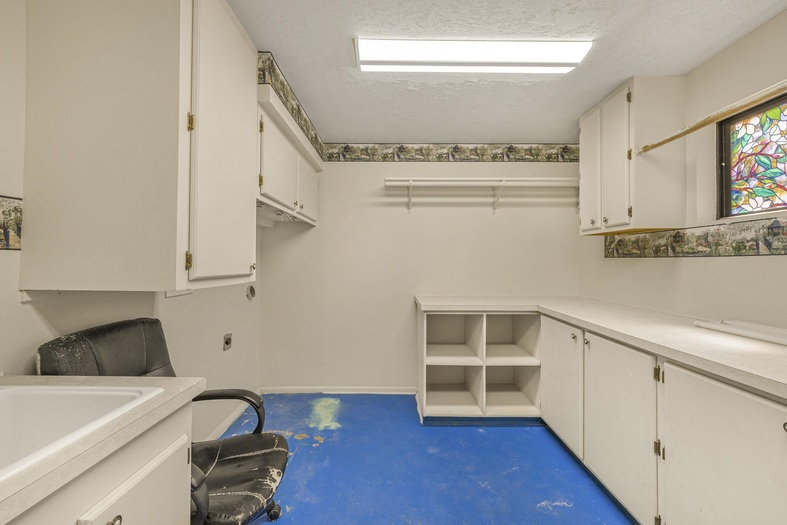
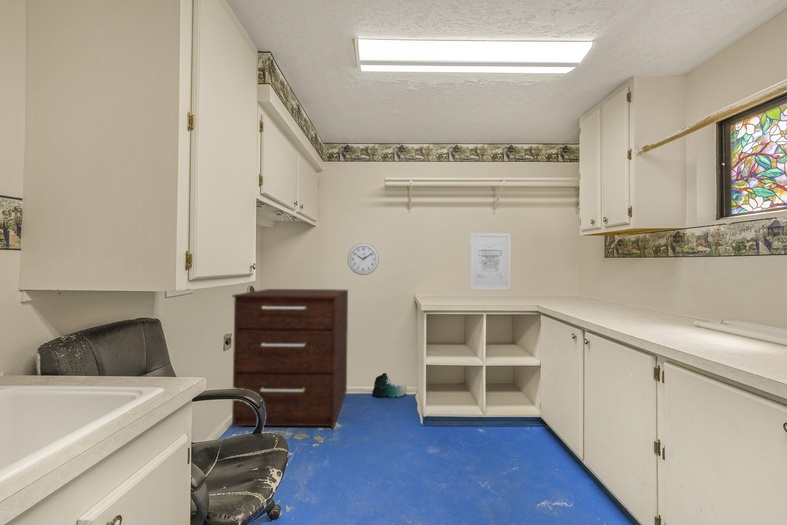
+ wall clock [346,242,380,276]
+ sneaker [371,372,408,399]
+ dresser [231,288,349,429]
+ wall art [469,232,512,291]
